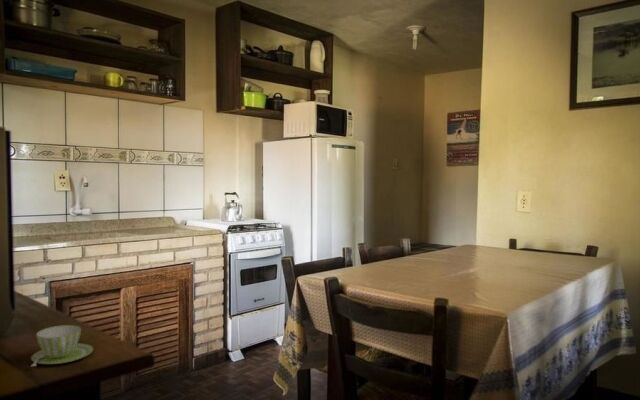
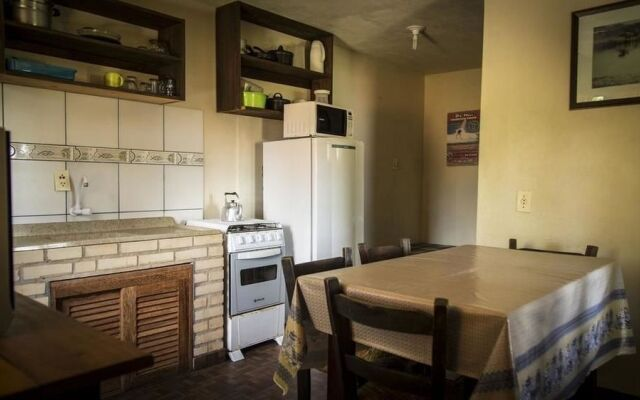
- cup [30,324,94,368]
